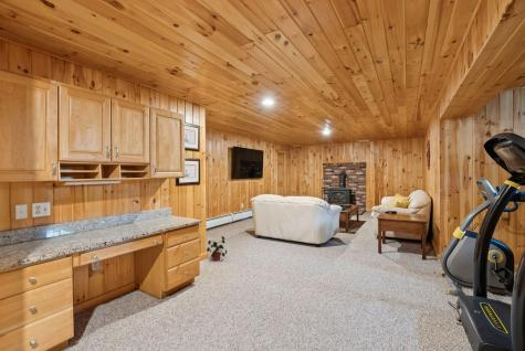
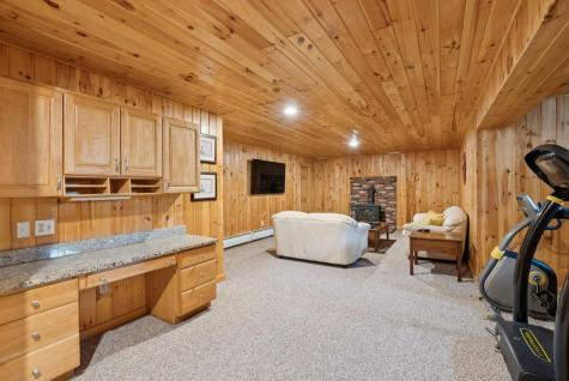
- potted plant [206,235,228,262]
